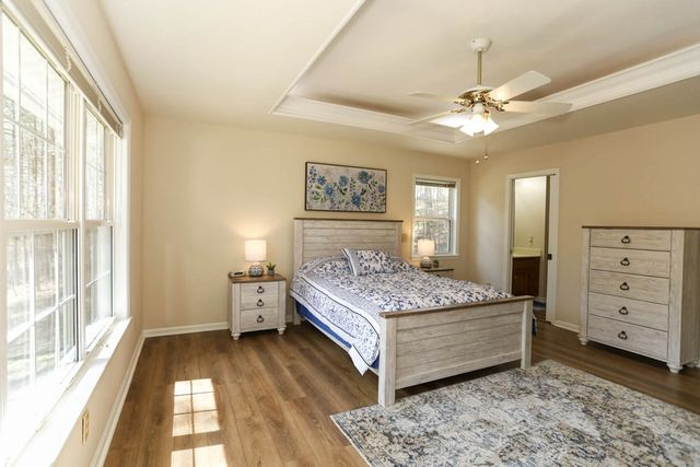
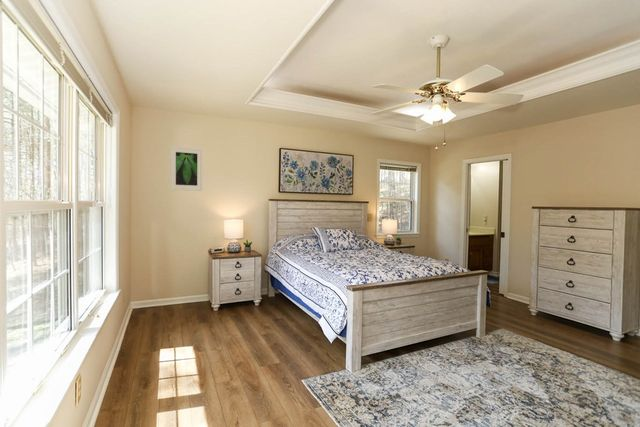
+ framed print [169,145,204,192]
